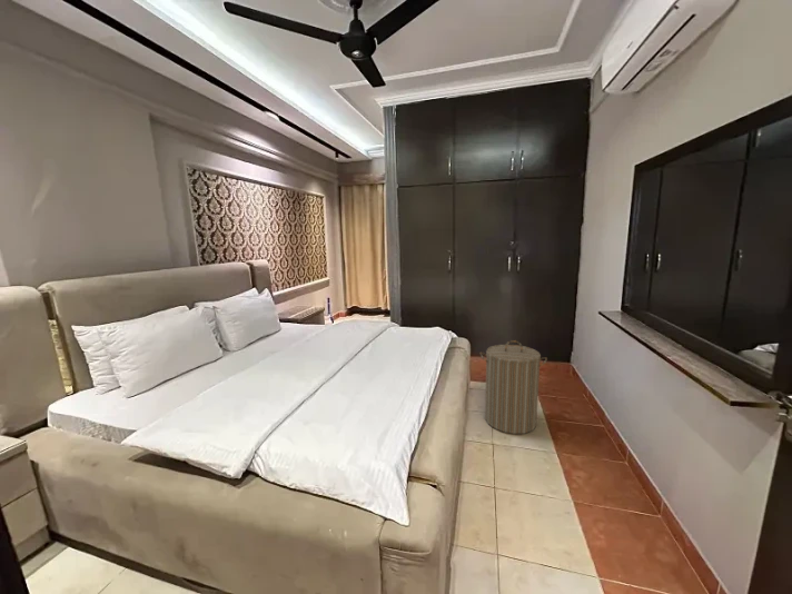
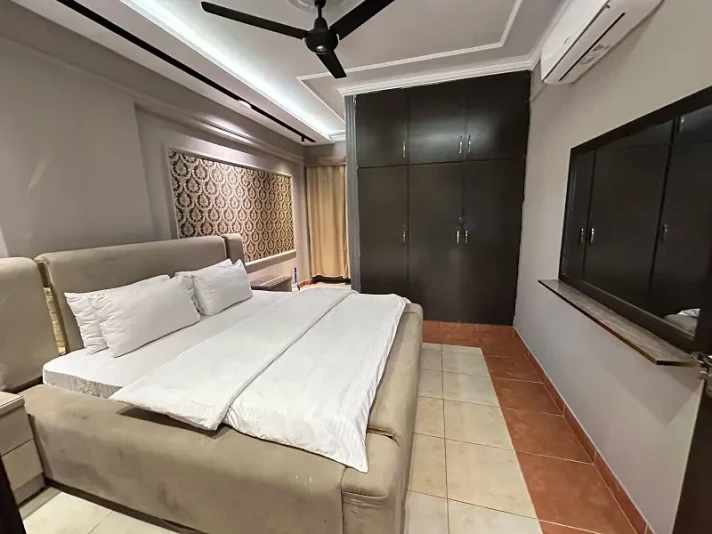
- laundry hamper [479,339,548,435]
